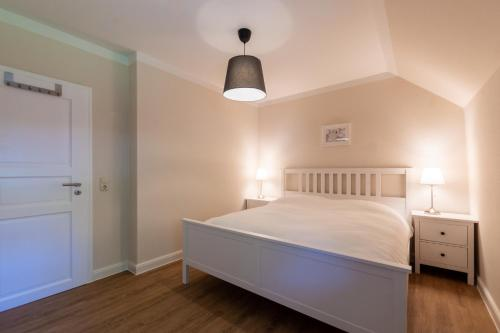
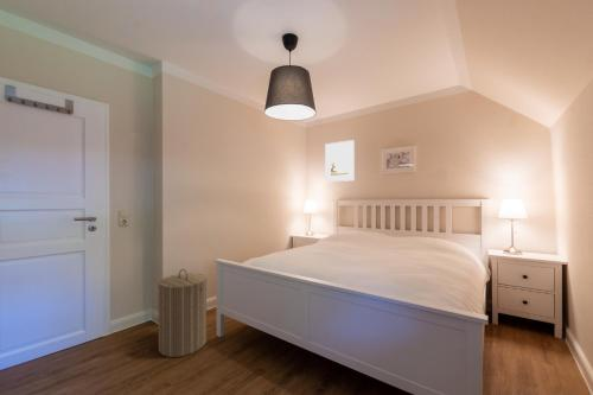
+ laundry hamper [157,268,208,358]
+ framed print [324,139,356,183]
